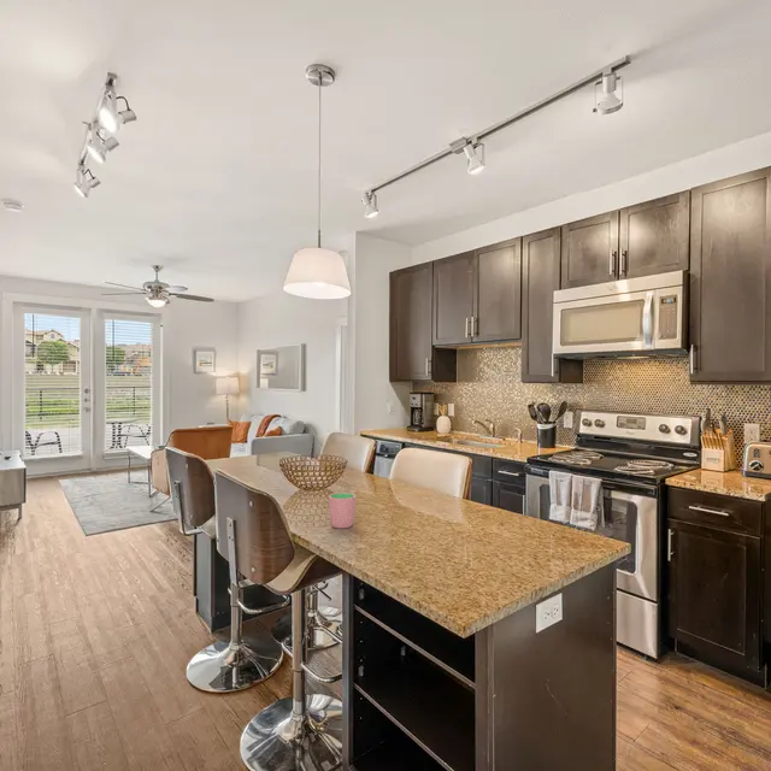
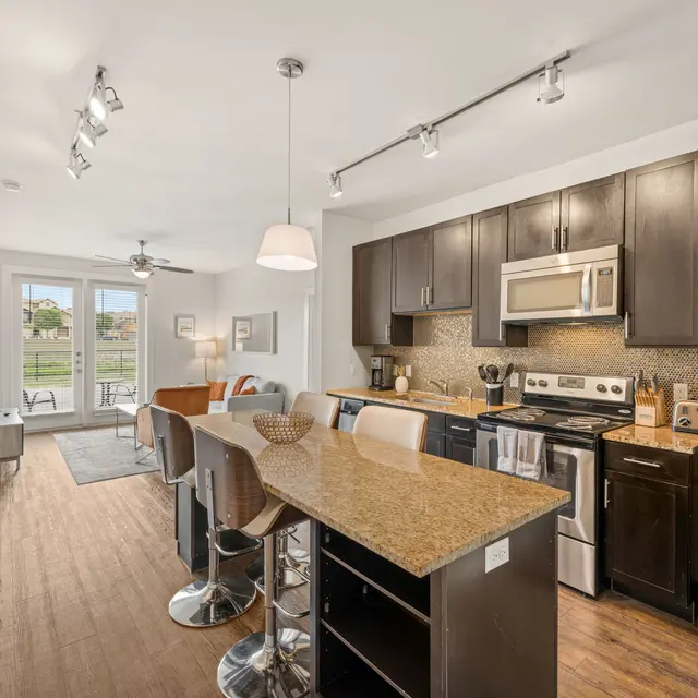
- cup [328,492,357,529]
